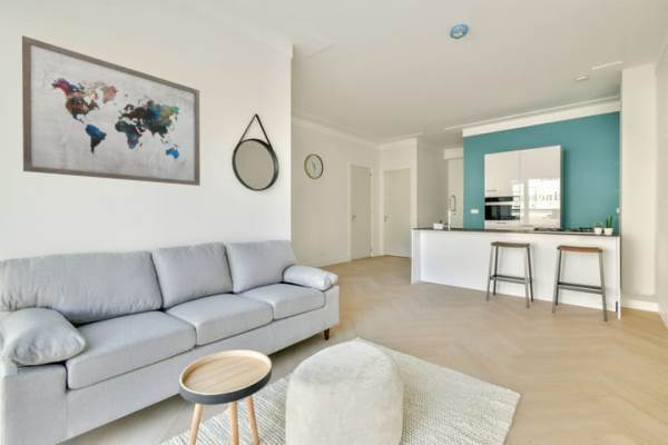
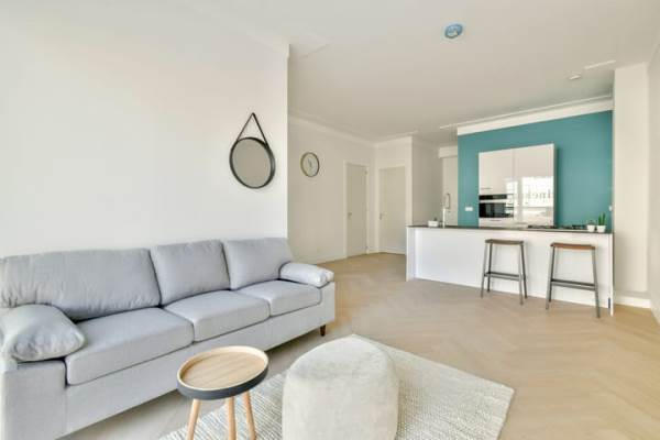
- wall art [21,34,202,187]
